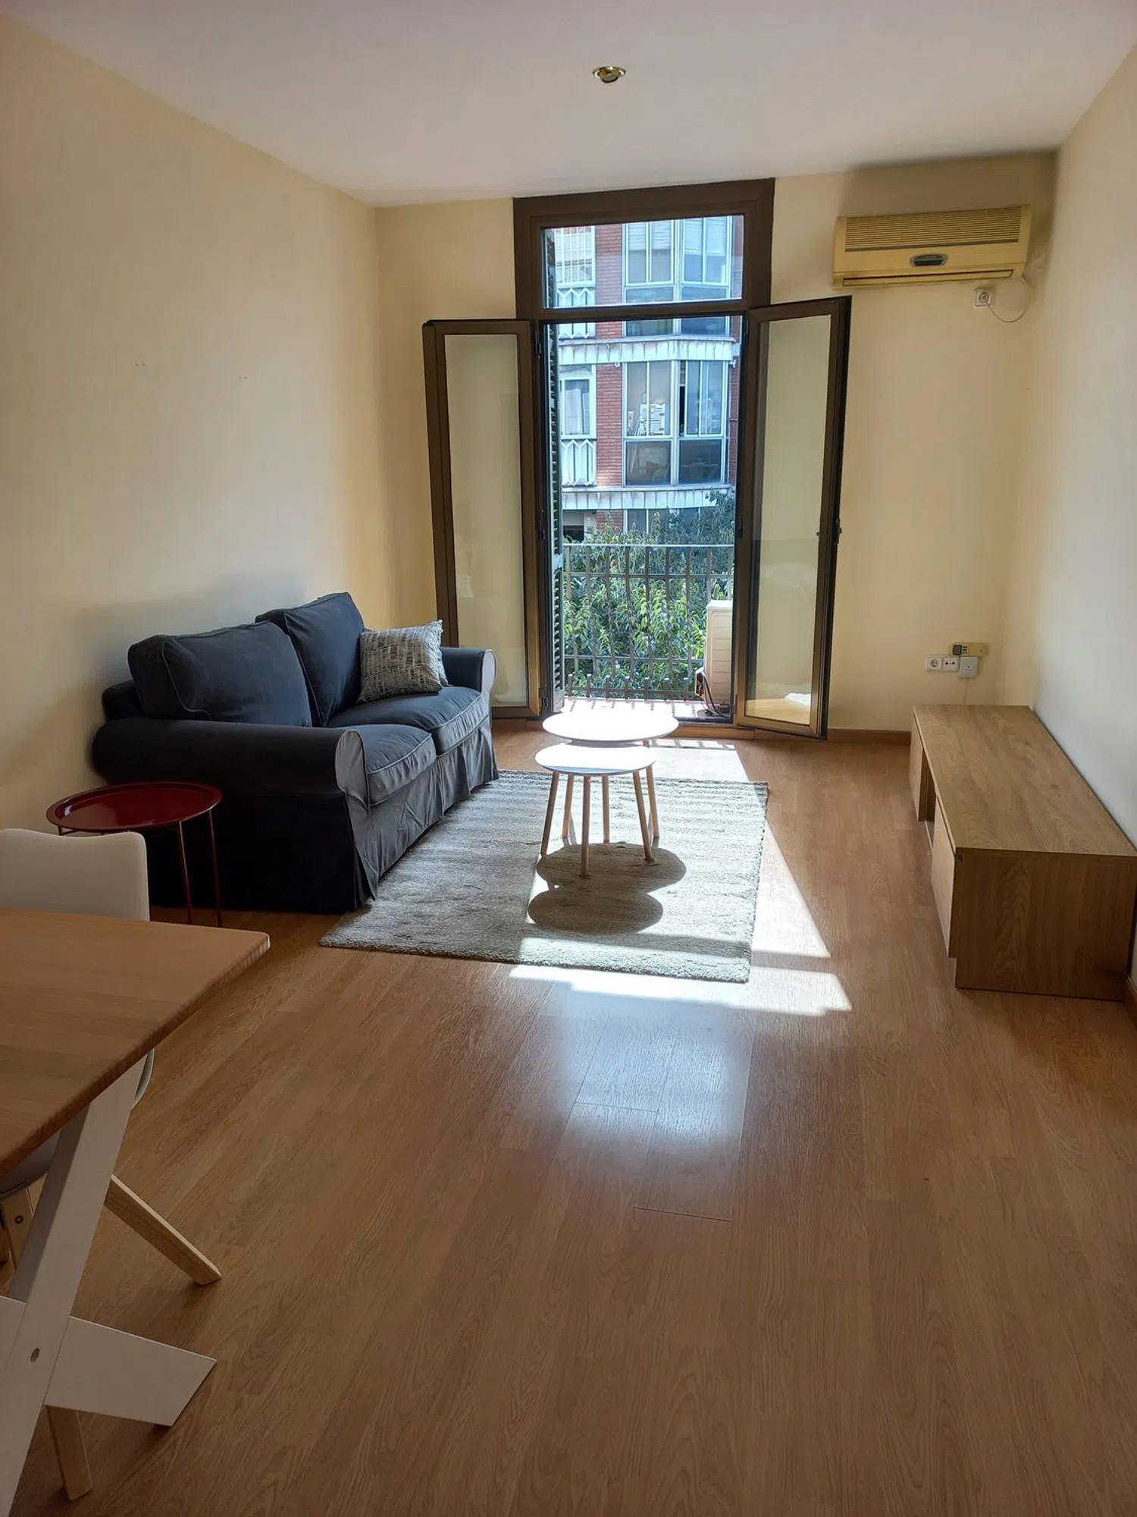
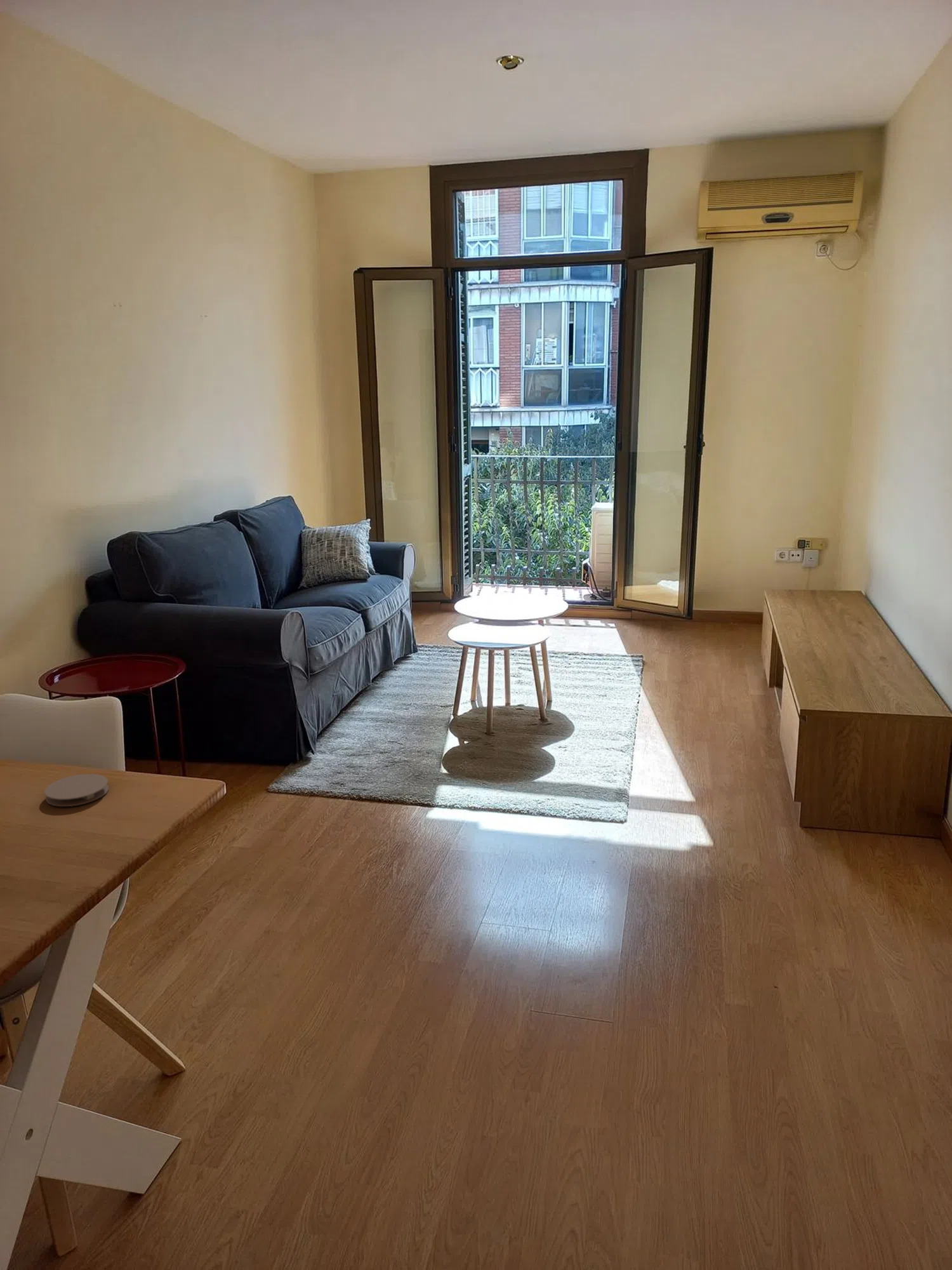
+ coaster [44,773,109,807]
